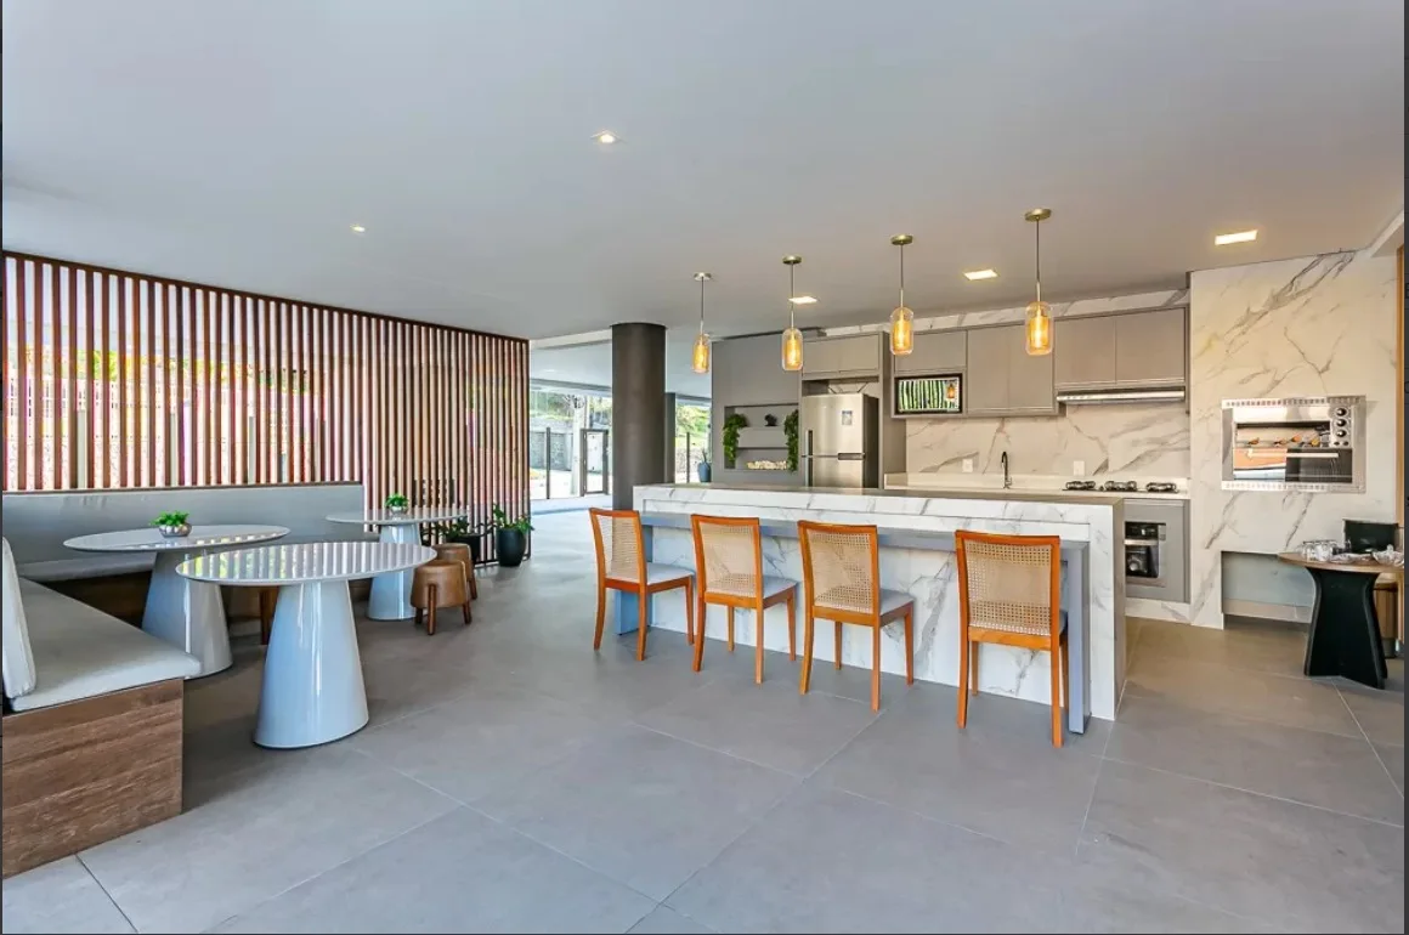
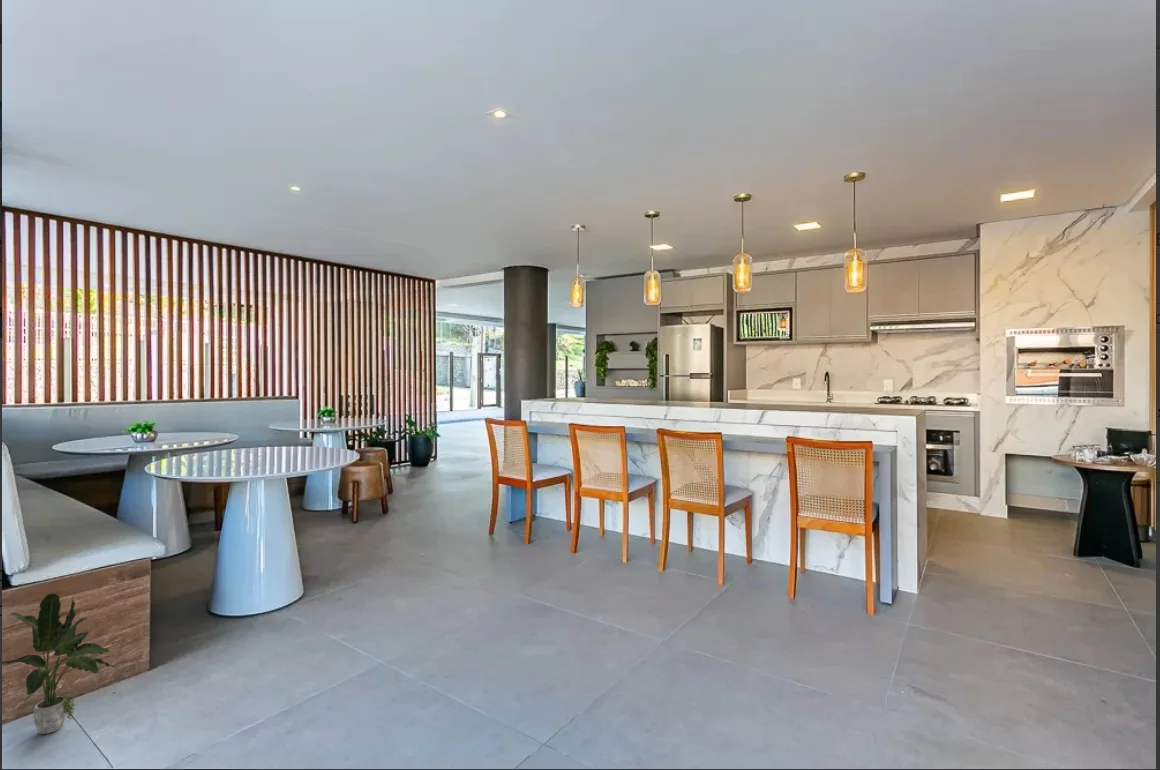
+ potted plant [0,592,116,735]
